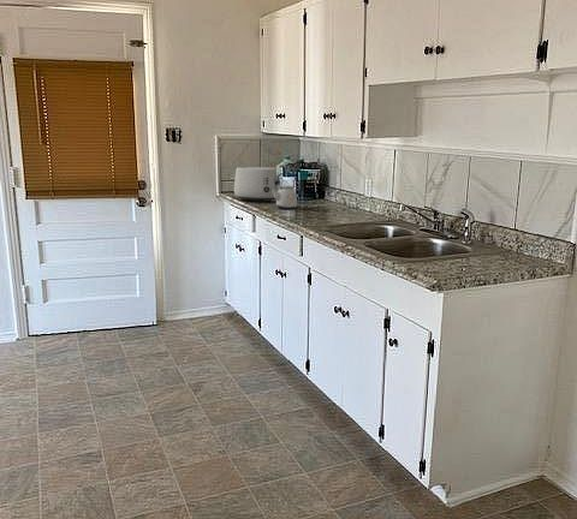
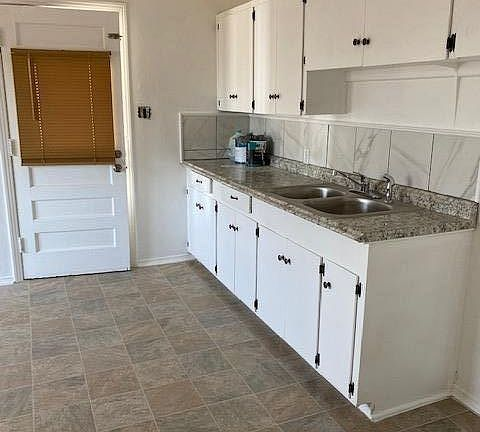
- toaster [233,166,280,203]
- kettle [270,172,298,210]
